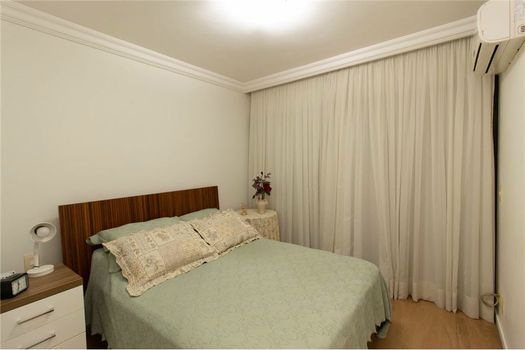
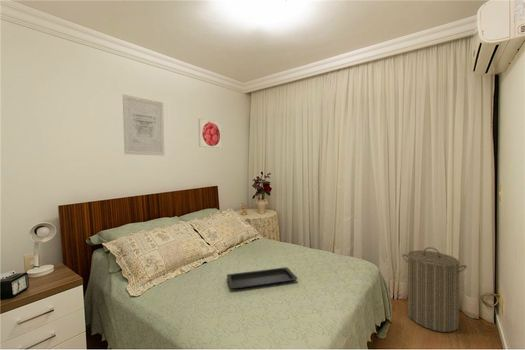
+ laundry hamper [401,246,468,333]
+ wall art [122,94,165,156]
+ serving tray [226,266,299,290]
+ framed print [197,118,223,149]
